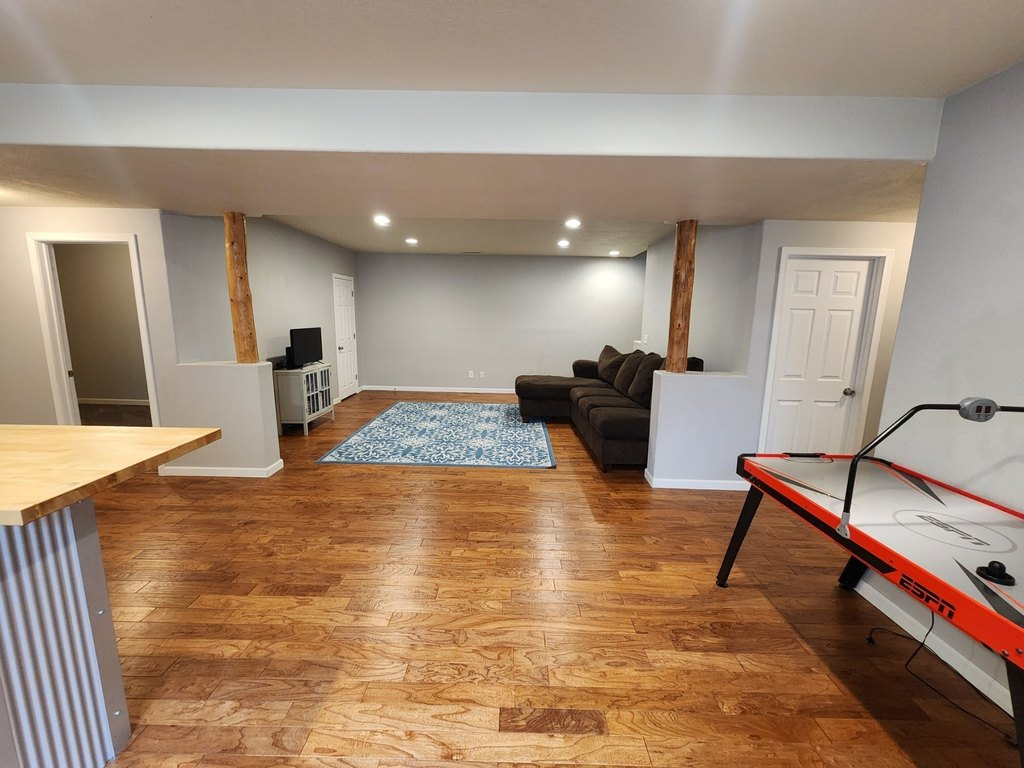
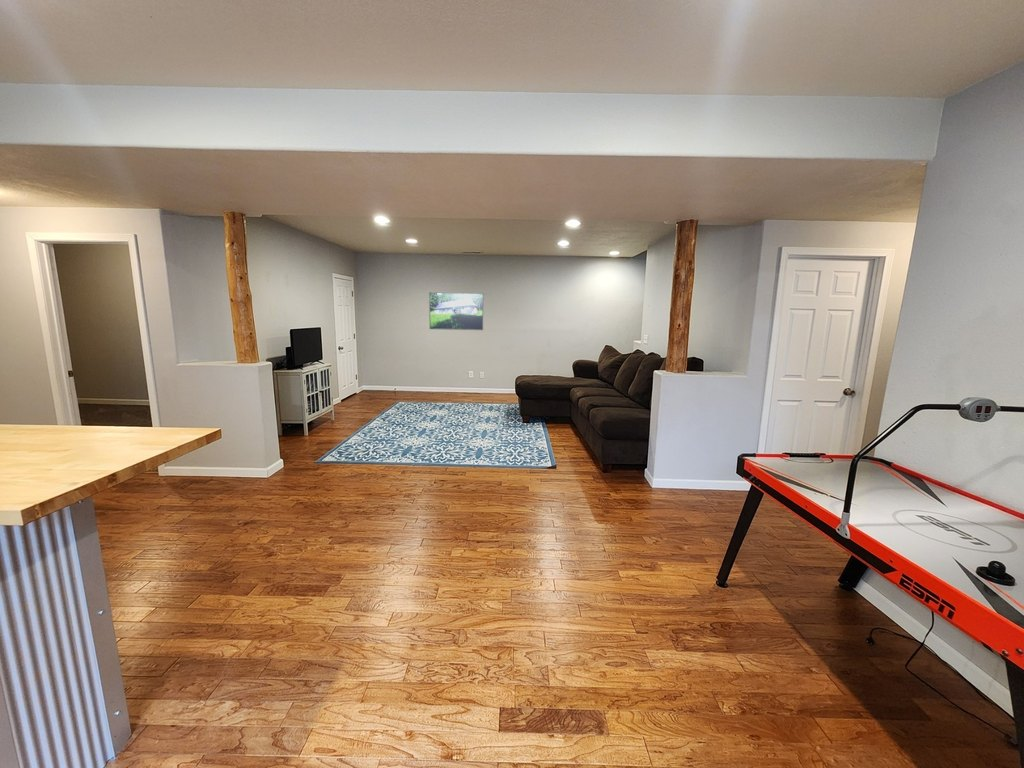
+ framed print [428,291,484,331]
